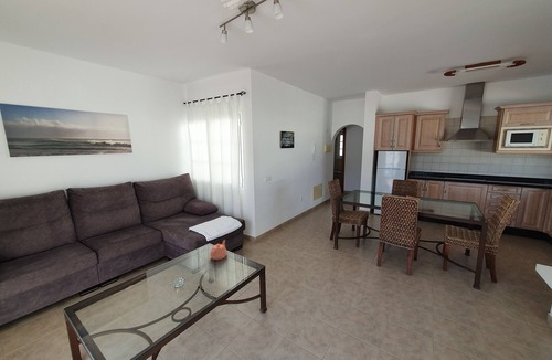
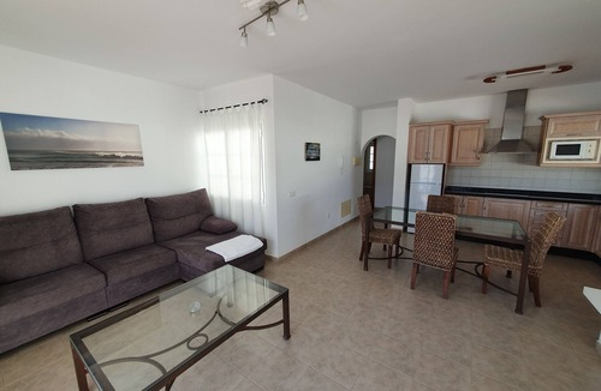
- teapot [209,239,229,261]
